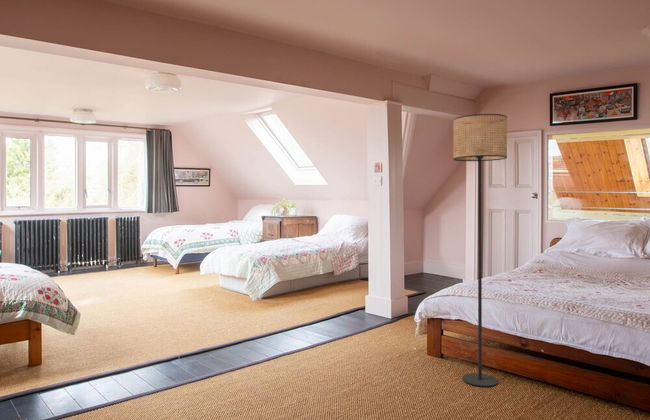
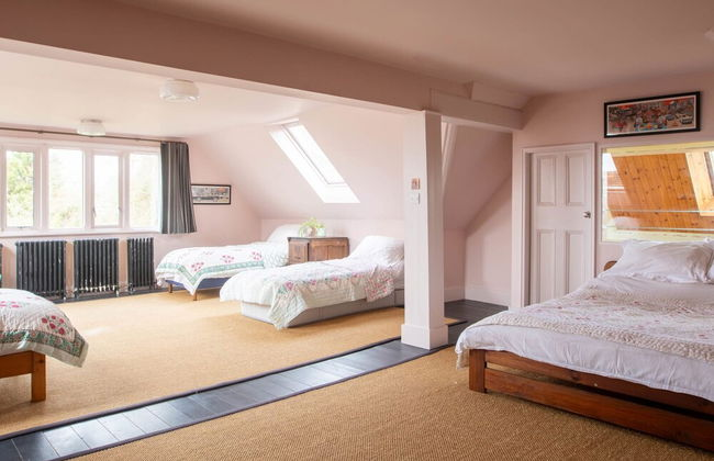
- floor lamp [452,113,508,388]
